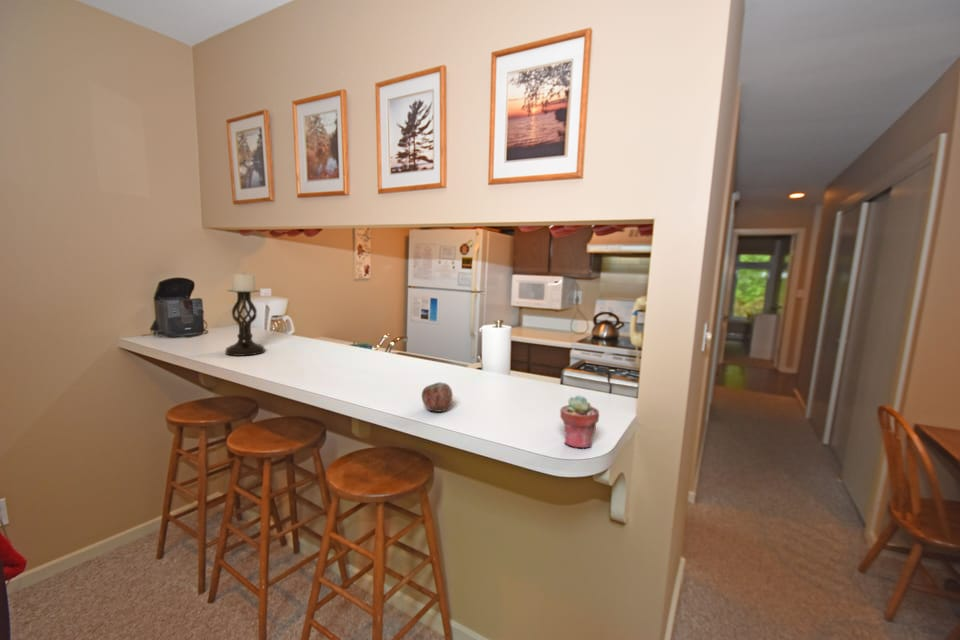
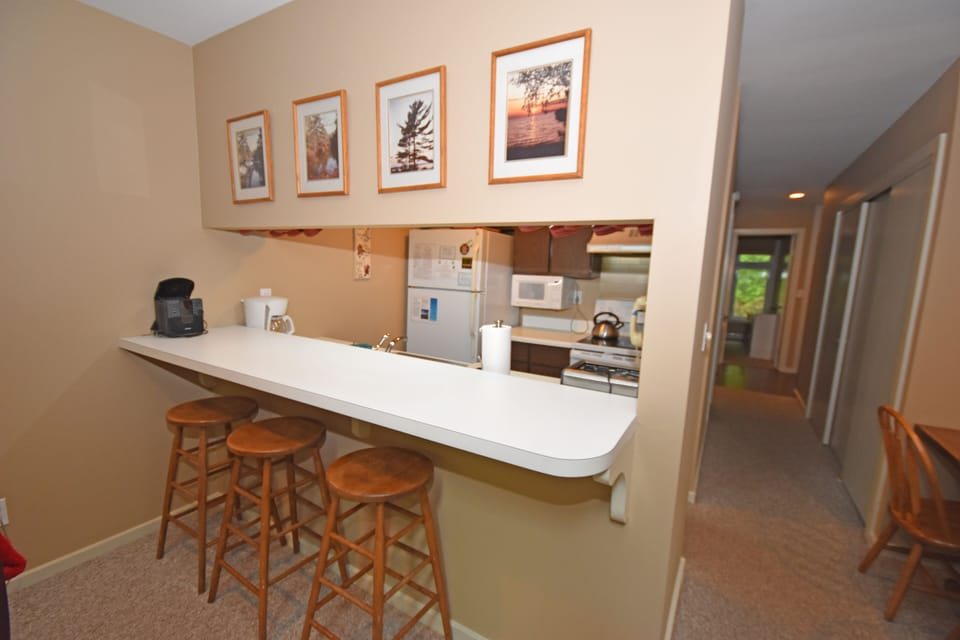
- potted succulent [559,394,600,449]
- apple [421,381,454,413]
- candle holder [224,270,266,357]
